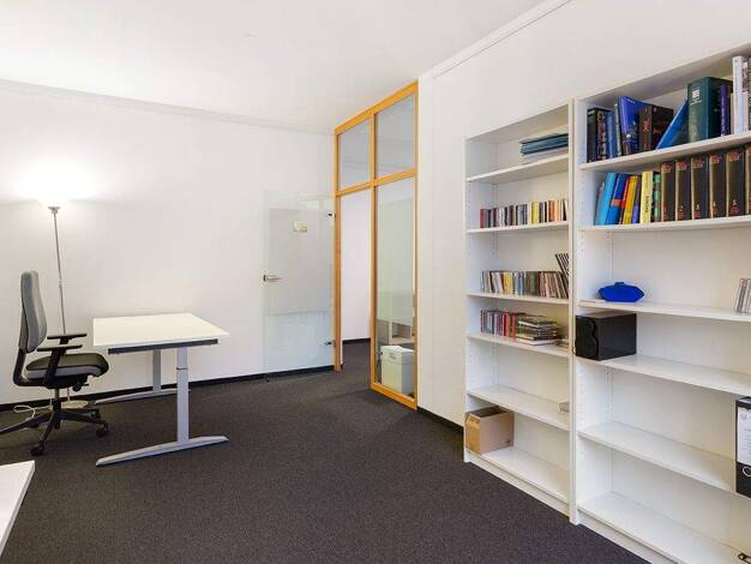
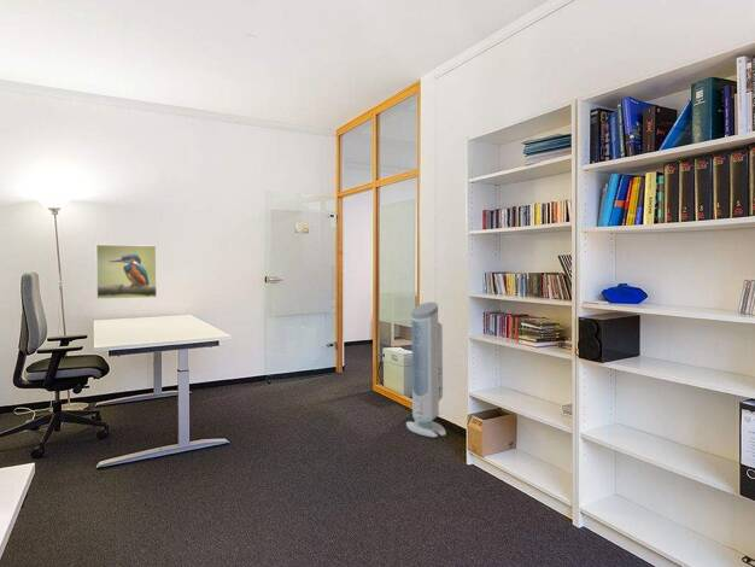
+ air purifier [405,302,447,439]
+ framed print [95,244,158,300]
